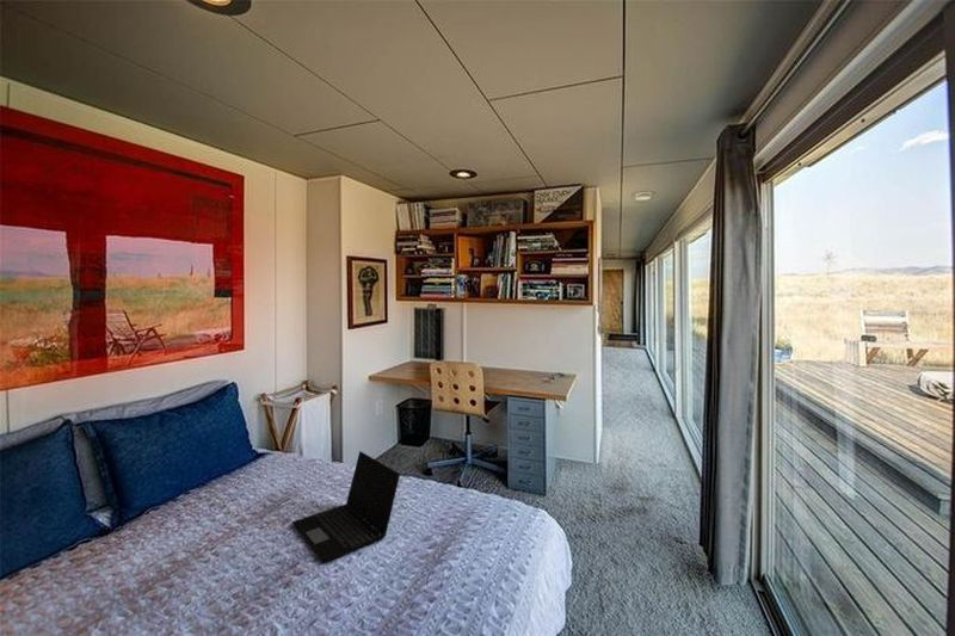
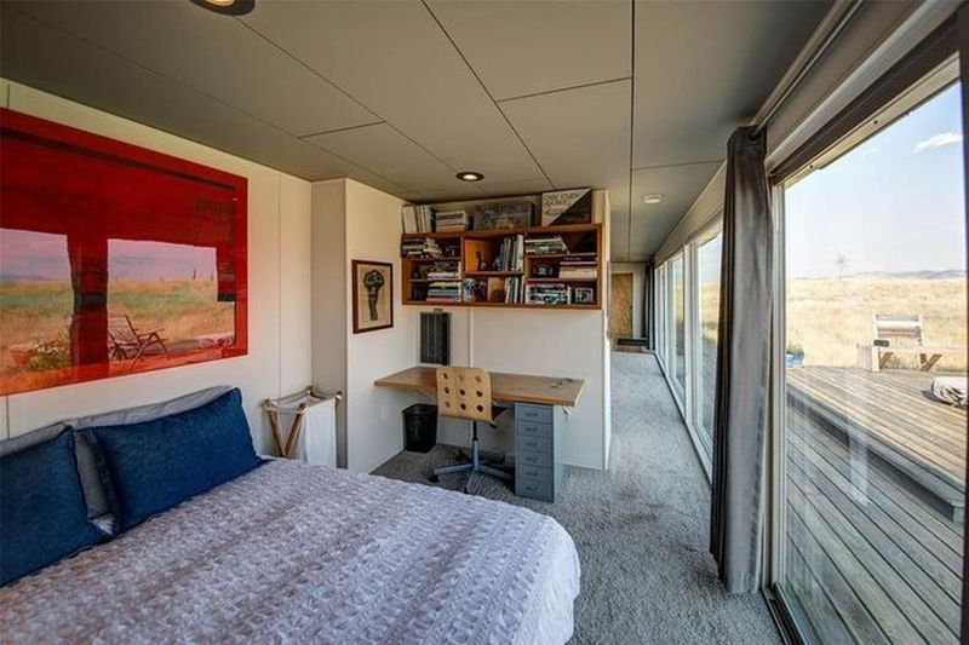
- laptop [291,450,401,564]
